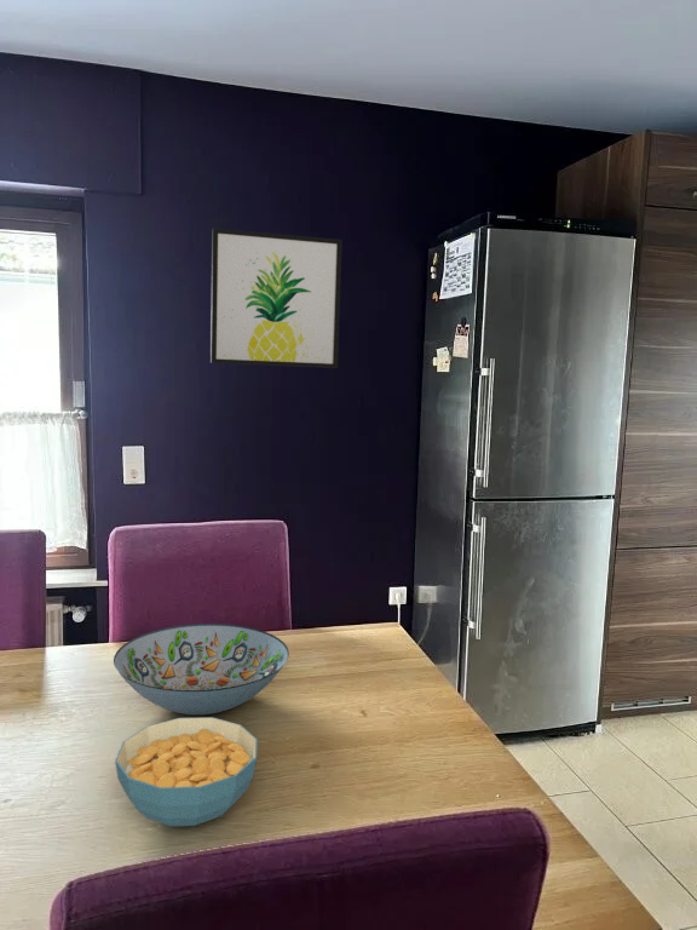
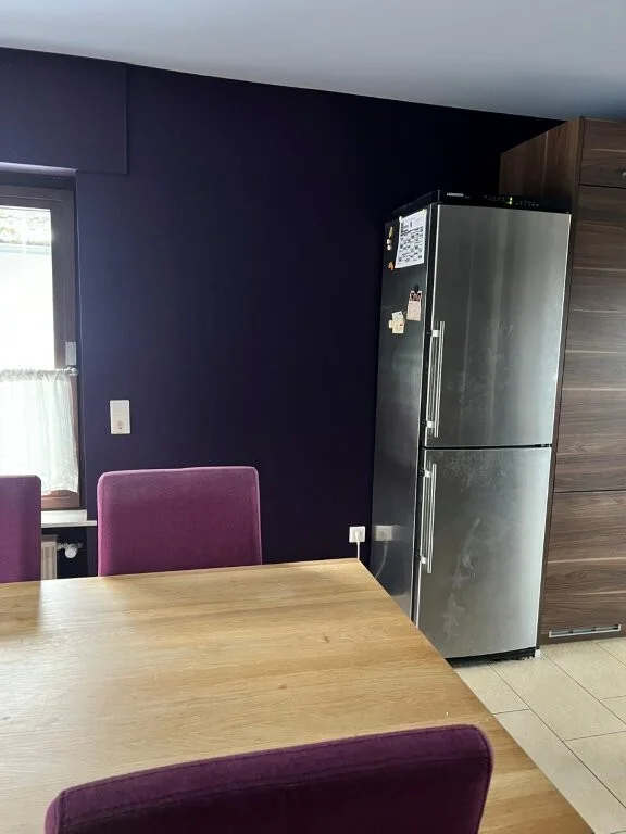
- wall art [209,226,344,369]
- cereal bowl [114,716,259,827]
- decorative bowl [113,622,290,716]
